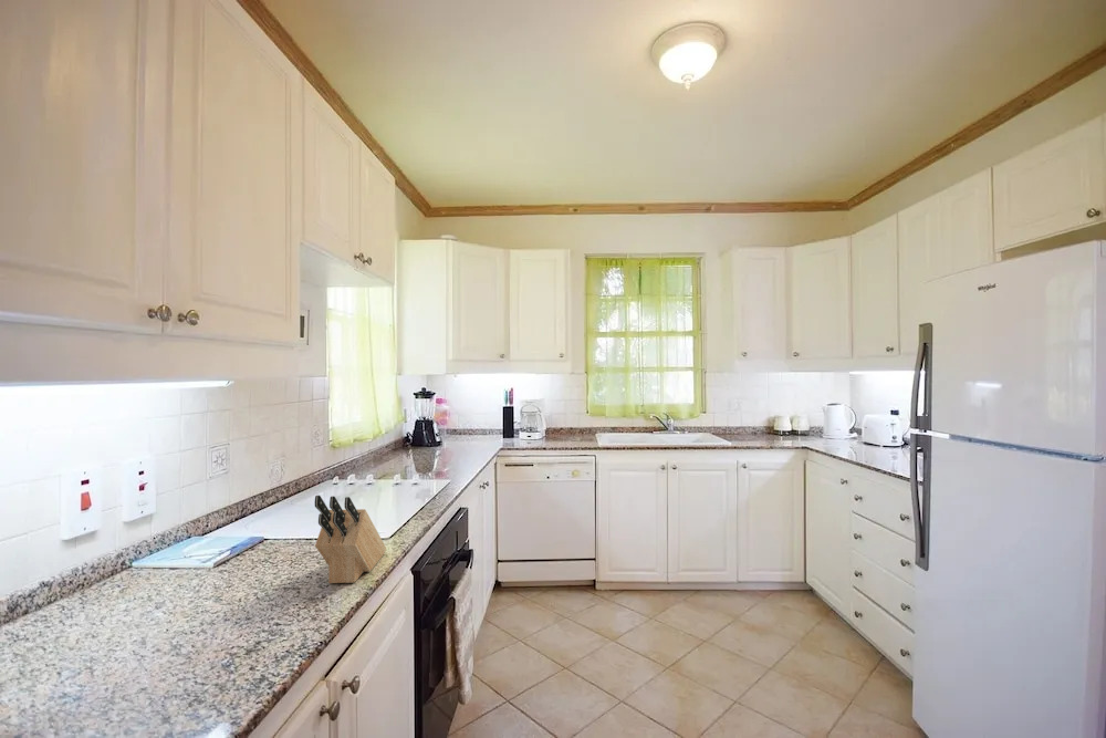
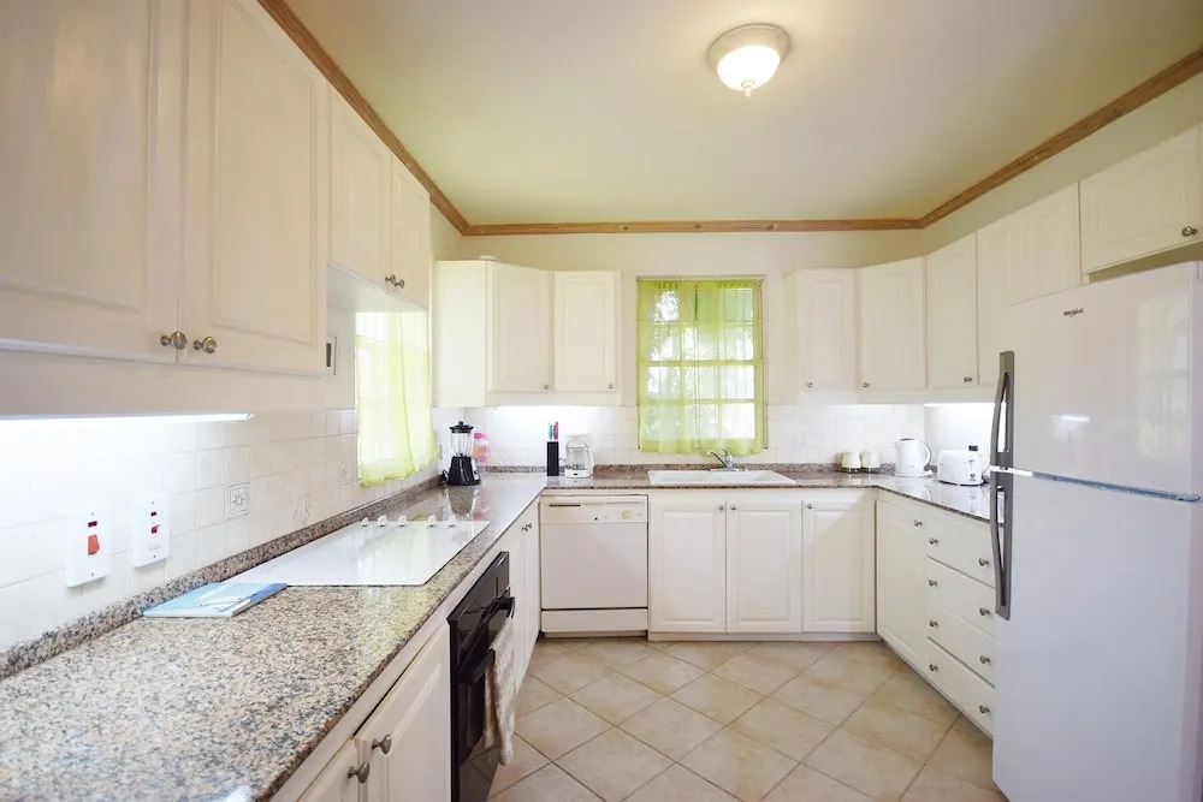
- knife block [314,495,387,584]
